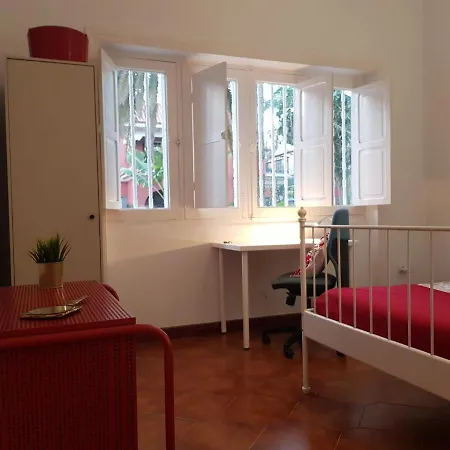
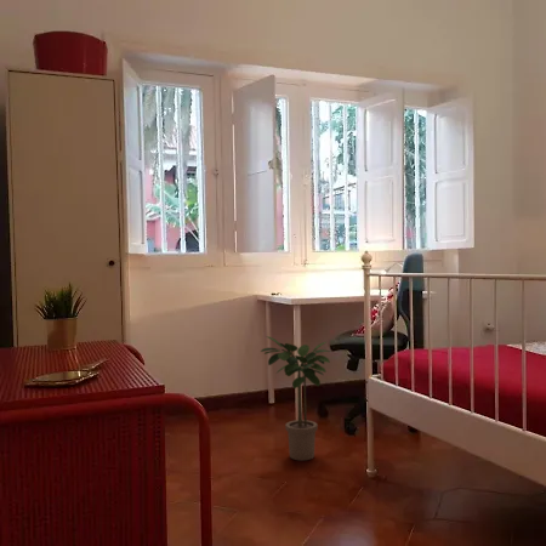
+ potted plant [260,335,331,461]
